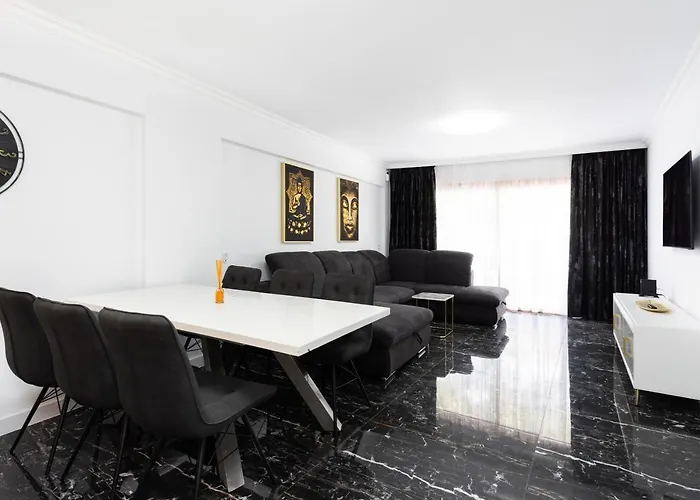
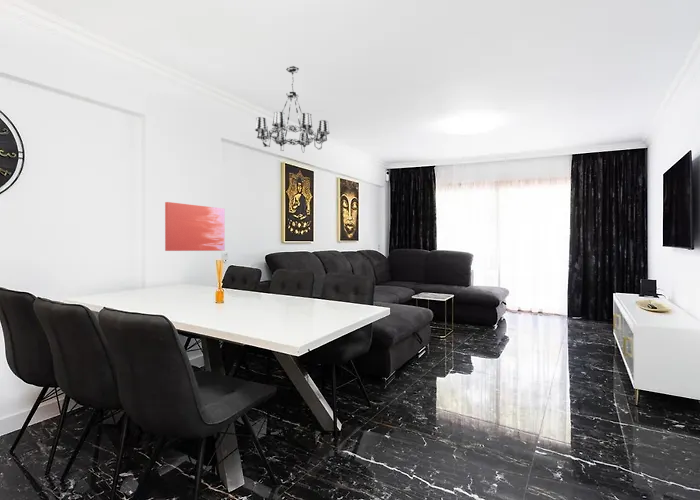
+ wall art [164,201,226,252]
+ chandelier [254,65,331,154]
